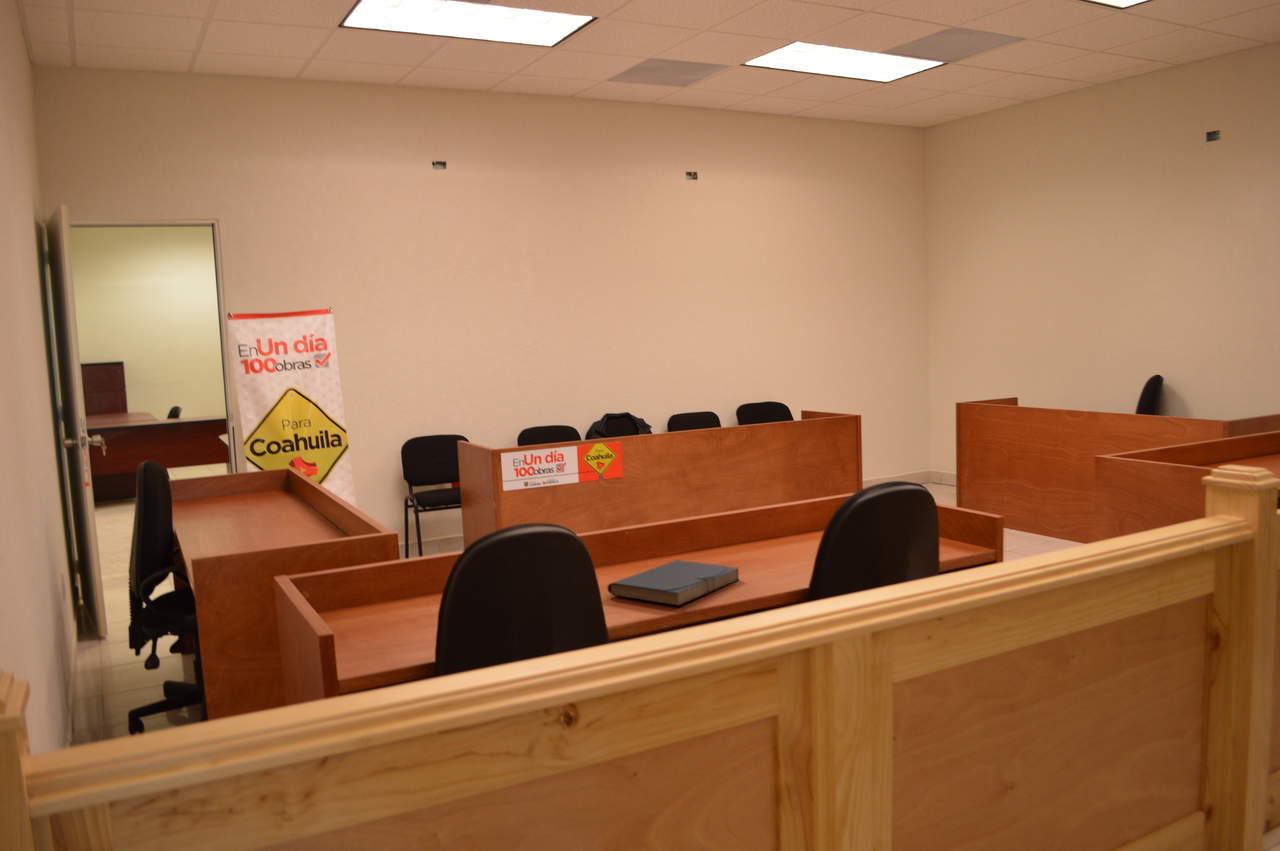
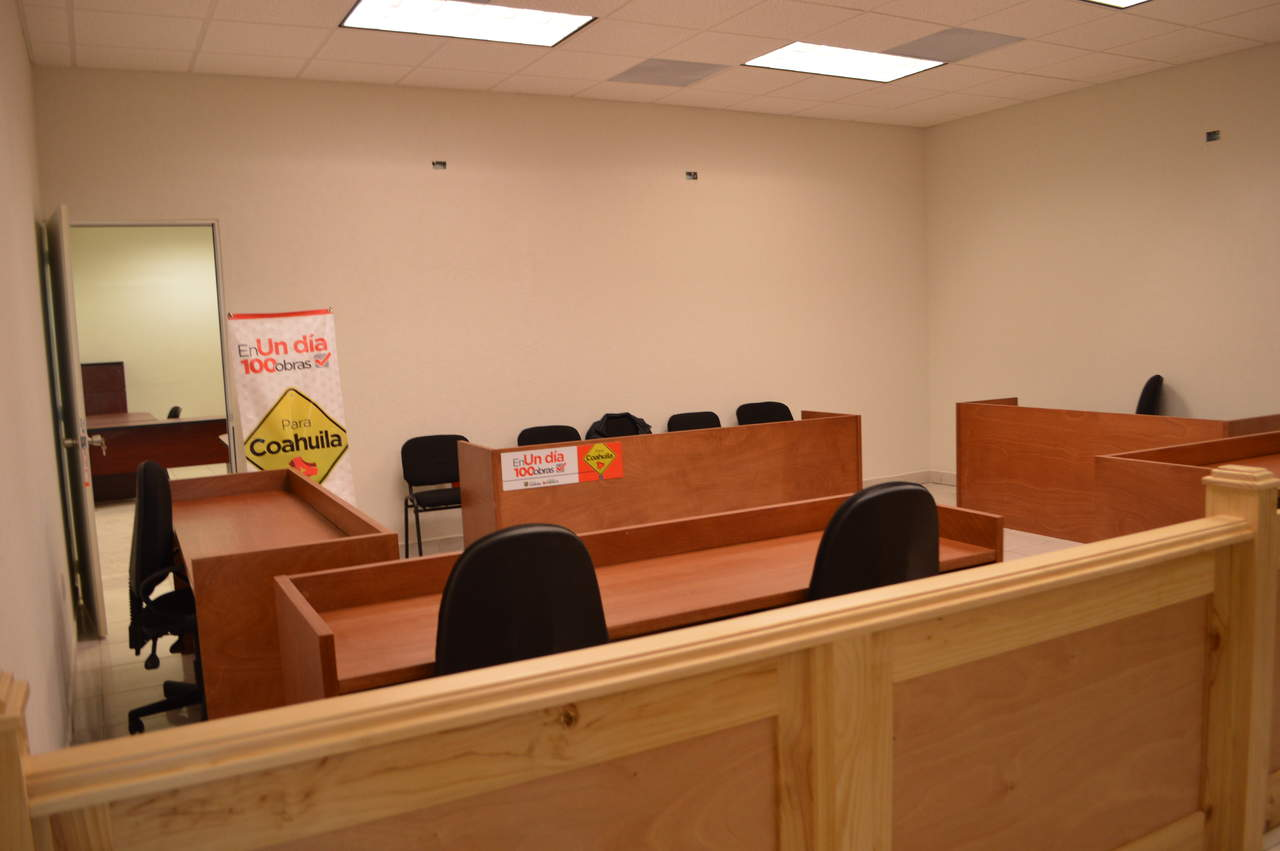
- file folder [606,559,741,607]
